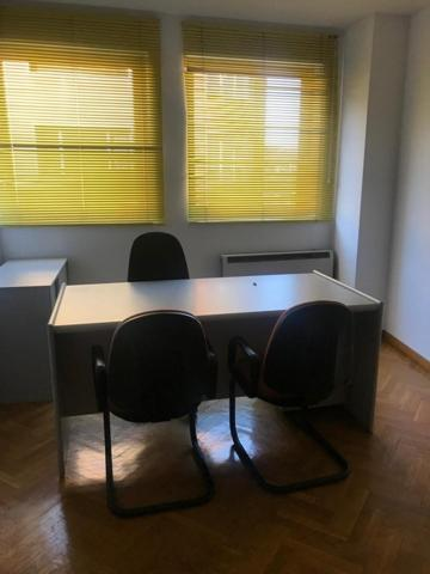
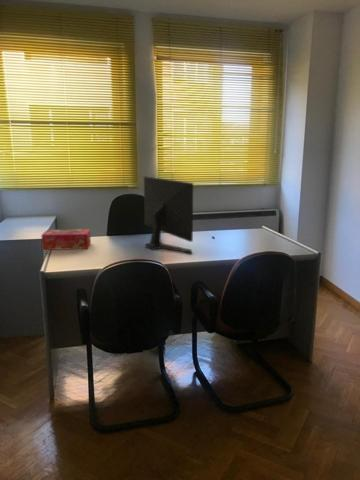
+ tissue box [40,228,92,251]
+ computer monitor [143,175,194,254]
